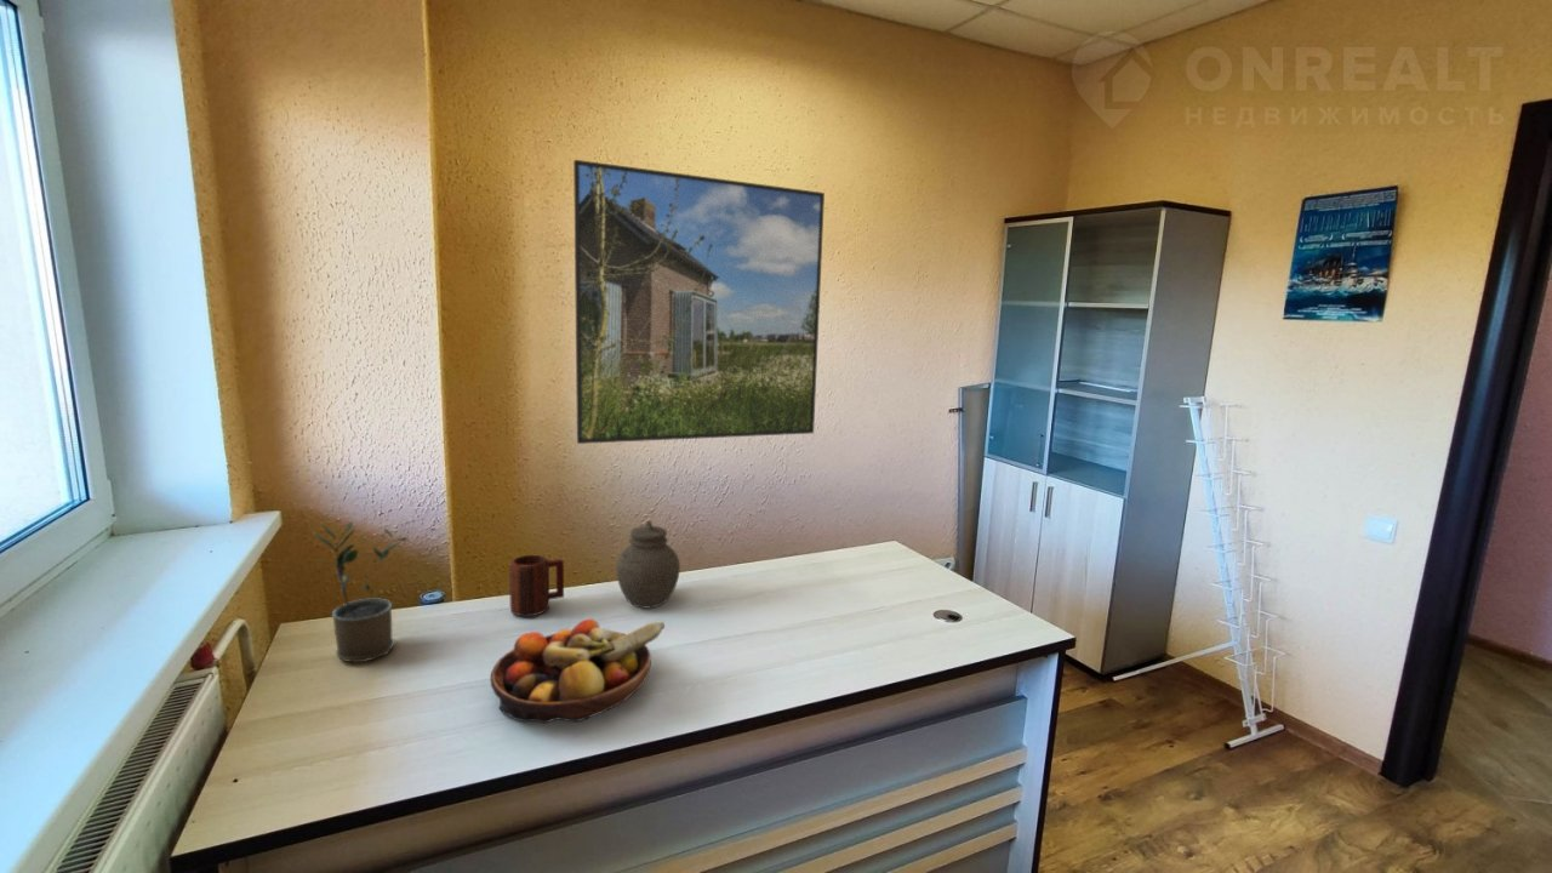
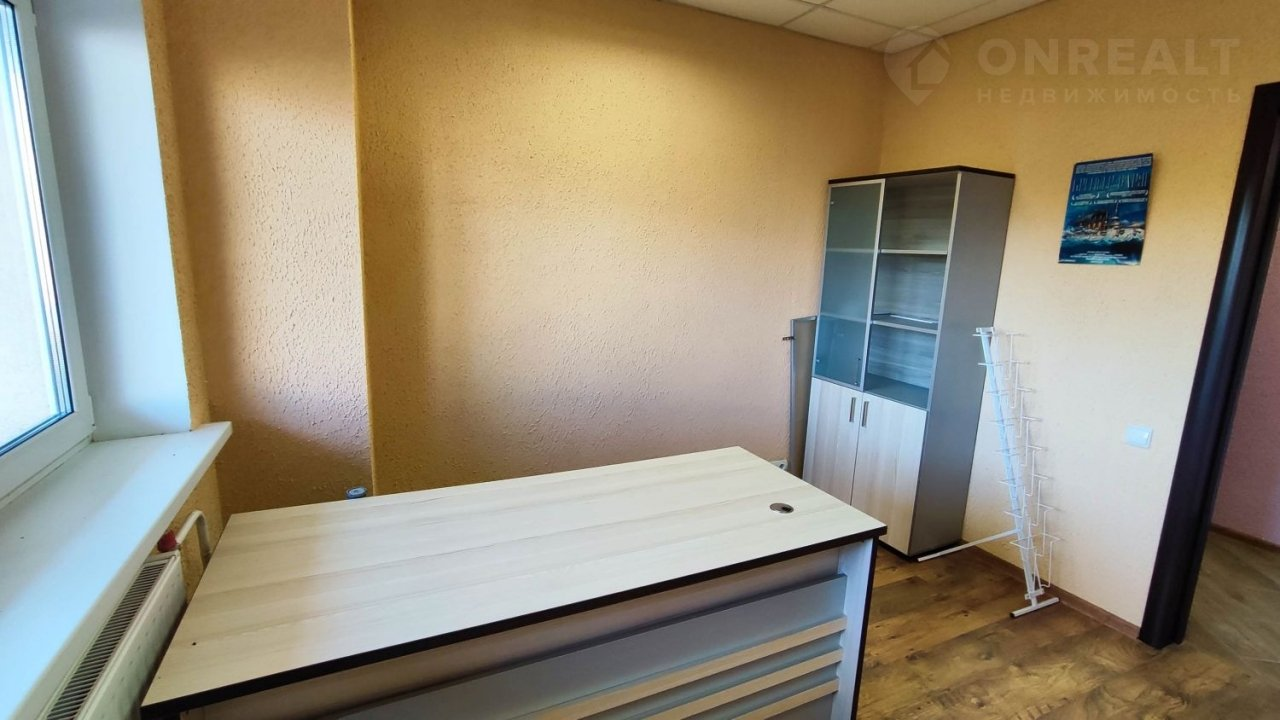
- mug [508,554,565,617]
- jar [615,520,681,609]
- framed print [572,159,826,445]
- potted plant [312,520,410,663]
- fruit bowl [489,617,666,724]
